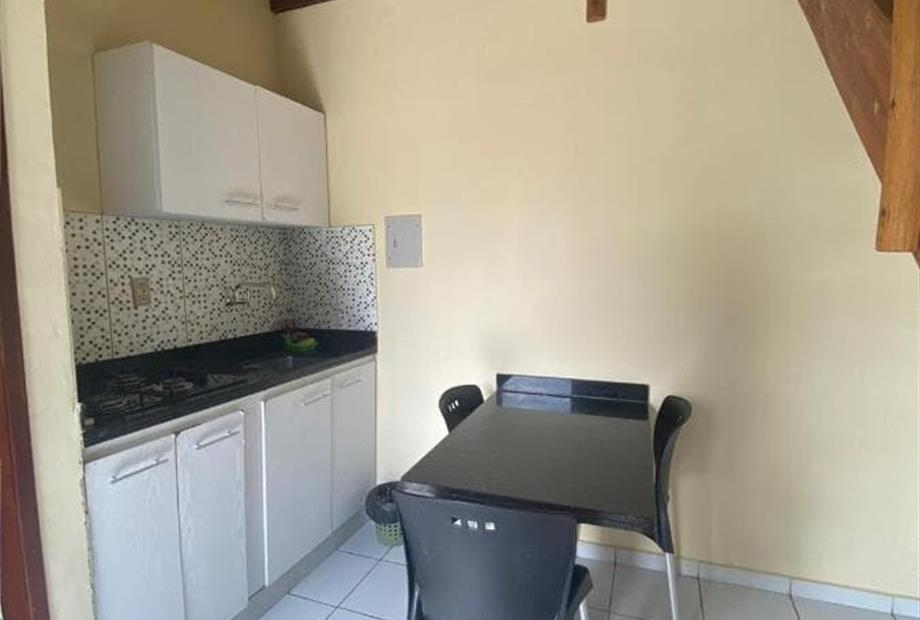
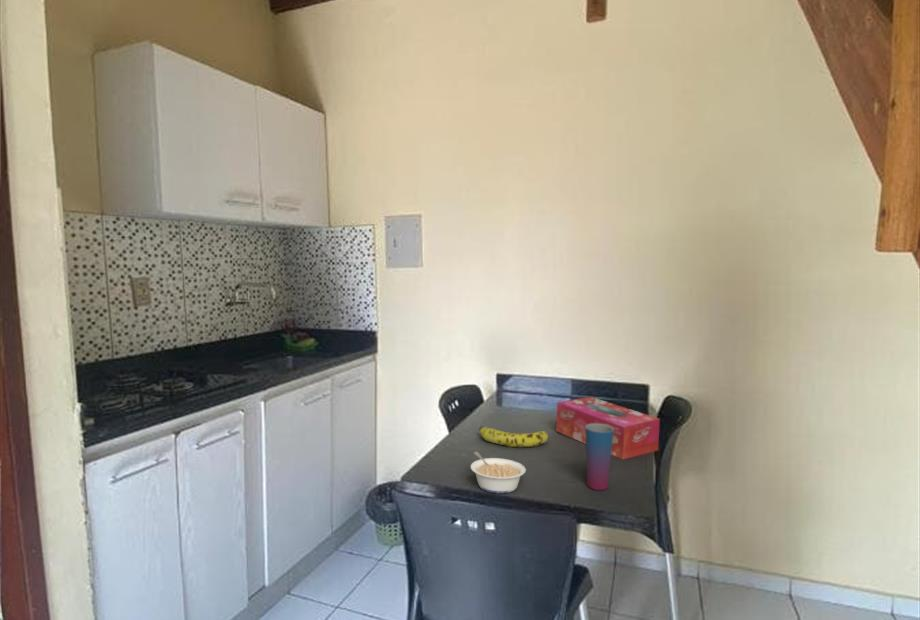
+ legume [470,451,527,494]
+ tissue box [555,396,661,460]
+ cup [585,424,614,491]
+ fruit [478,425,549,448]
